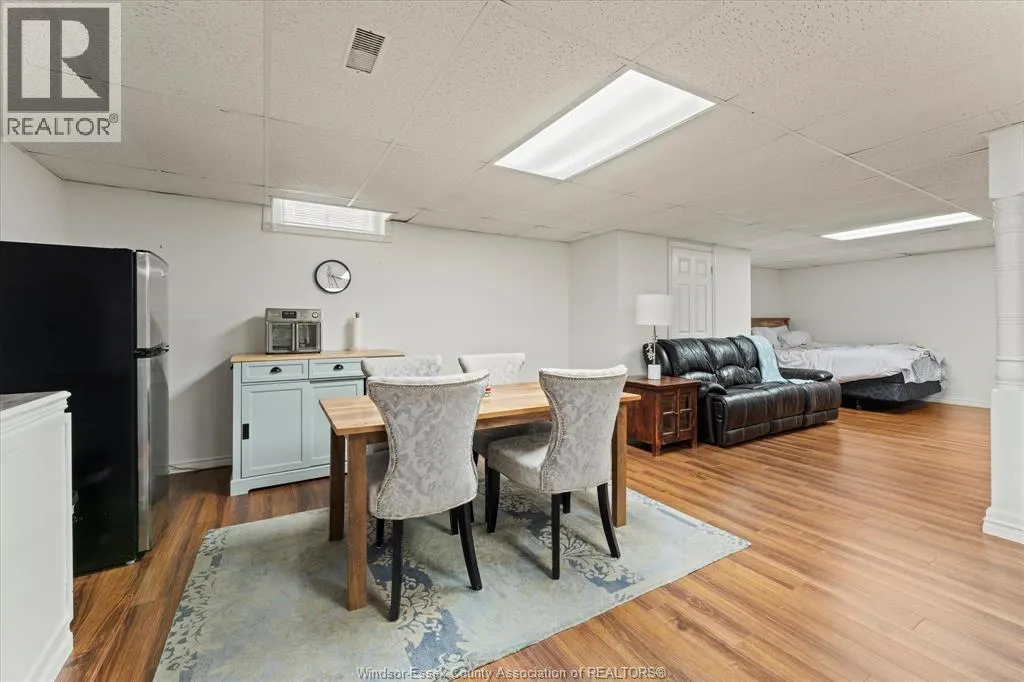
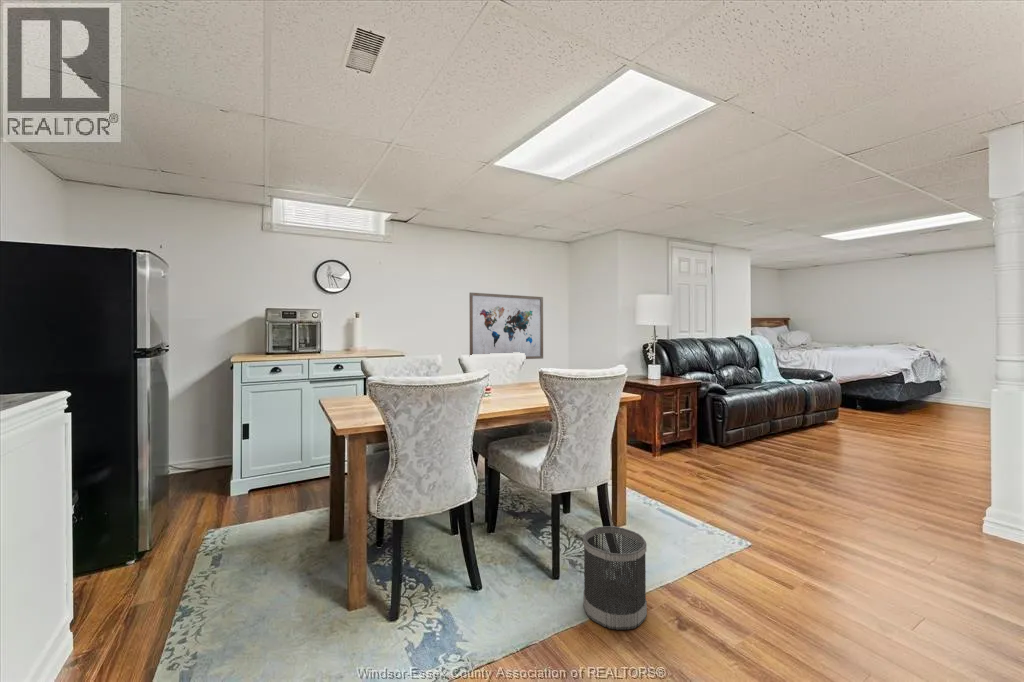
+ wastebasket [582,525,648,631]
+ wall art [468,291,544,360]
